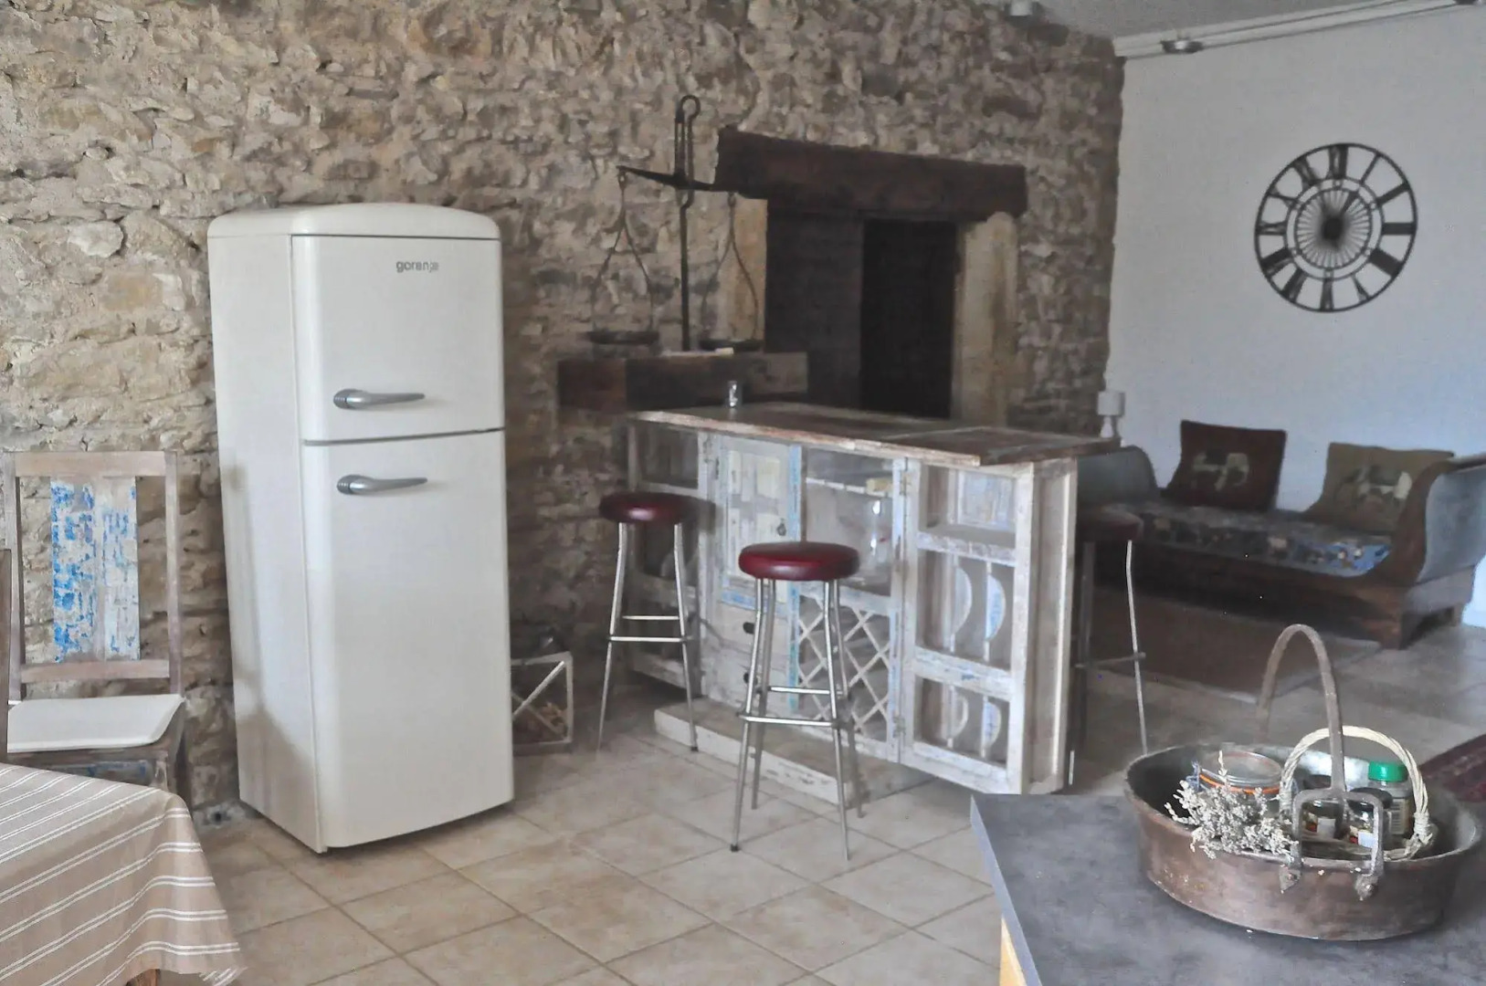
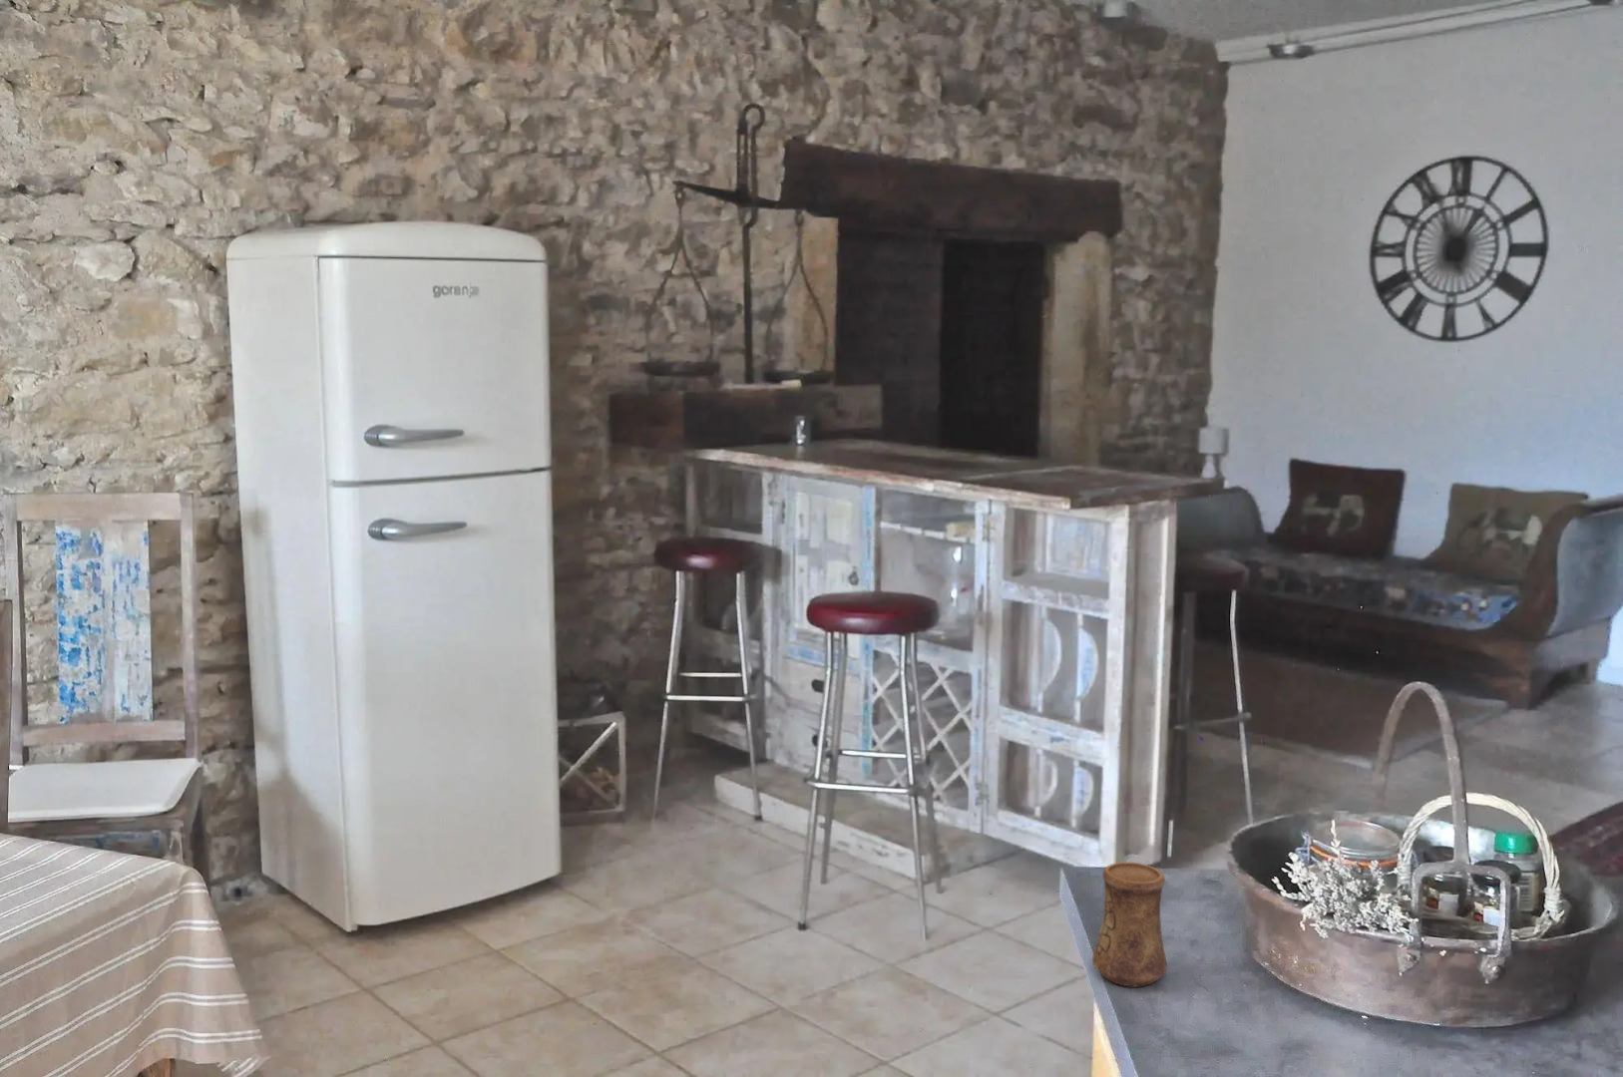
+ cup [1092,862,1169,988]
